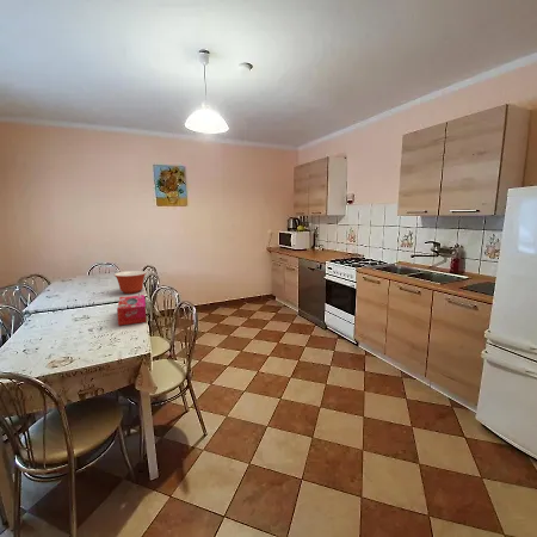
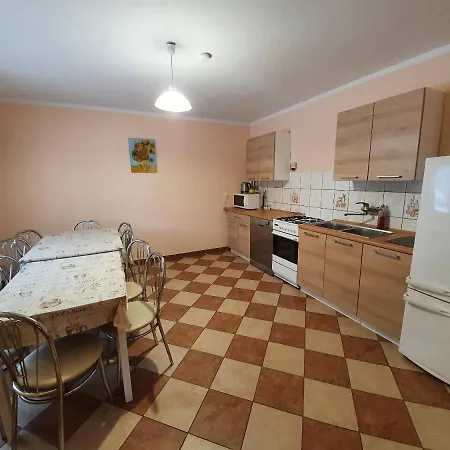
- tissue box [116,294,148,327]
- mixing bowl [113,270,148,295]
